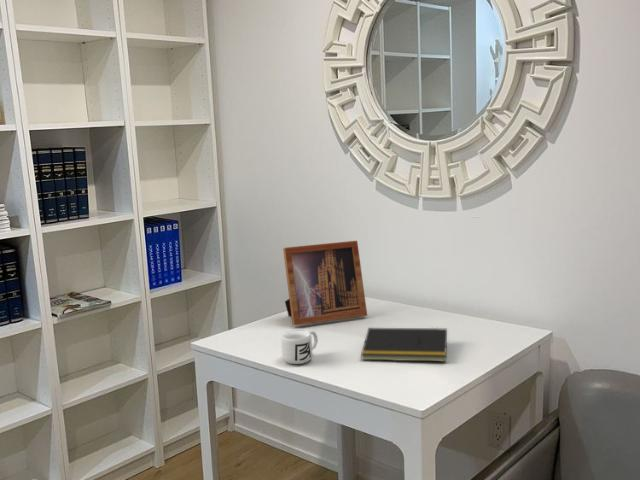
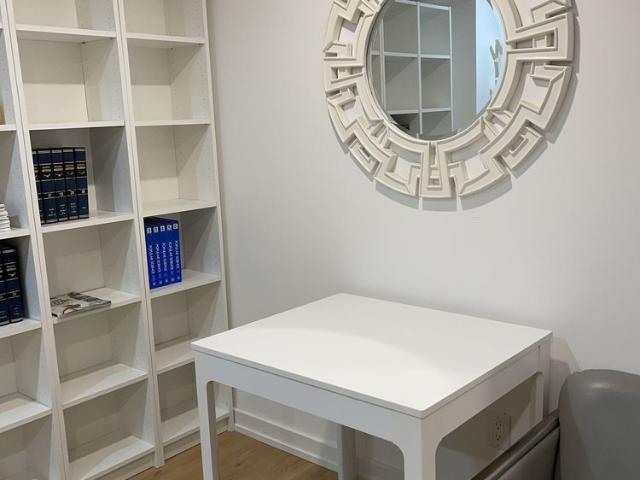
- notepad [360,327,448,363]
- mug [280,329,319,365]
- picture frame [282,240,368,327]
